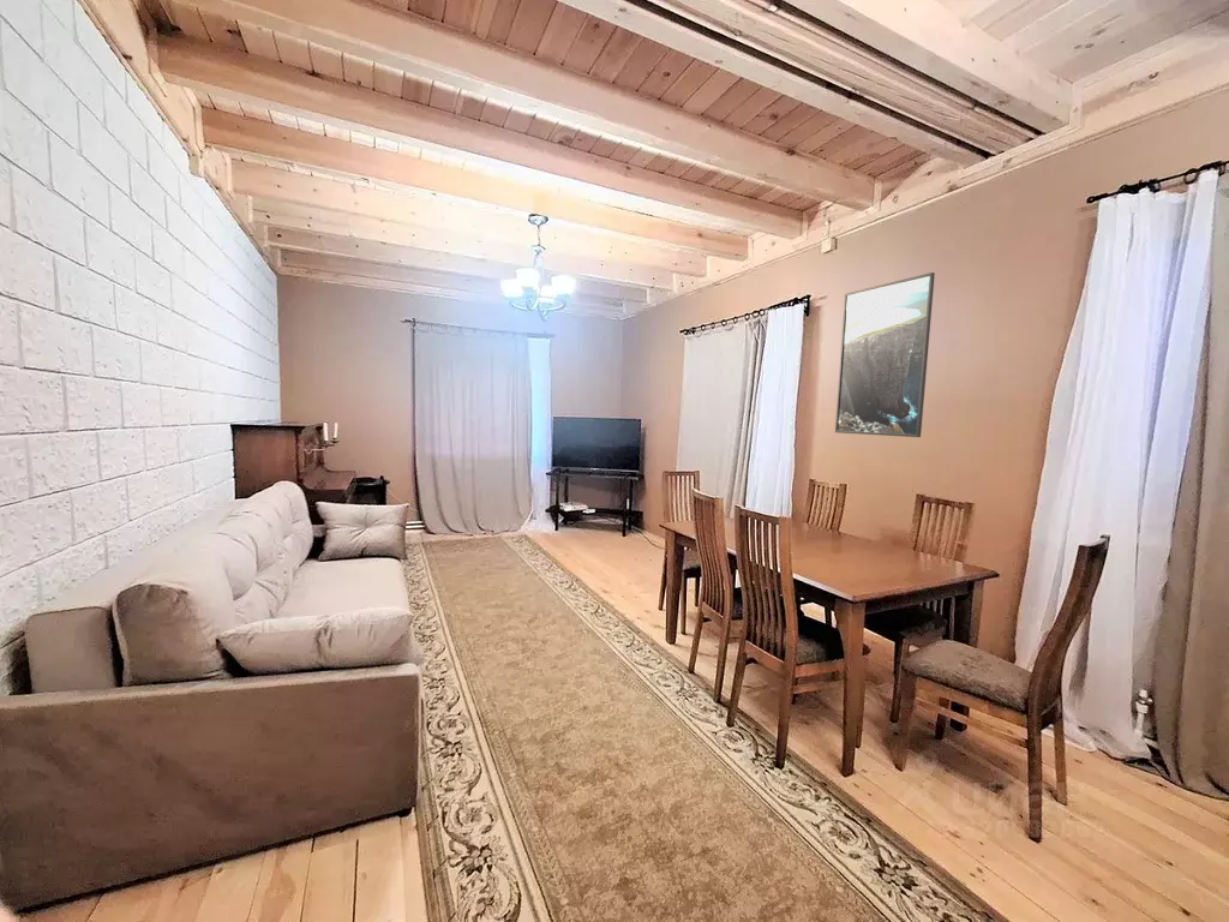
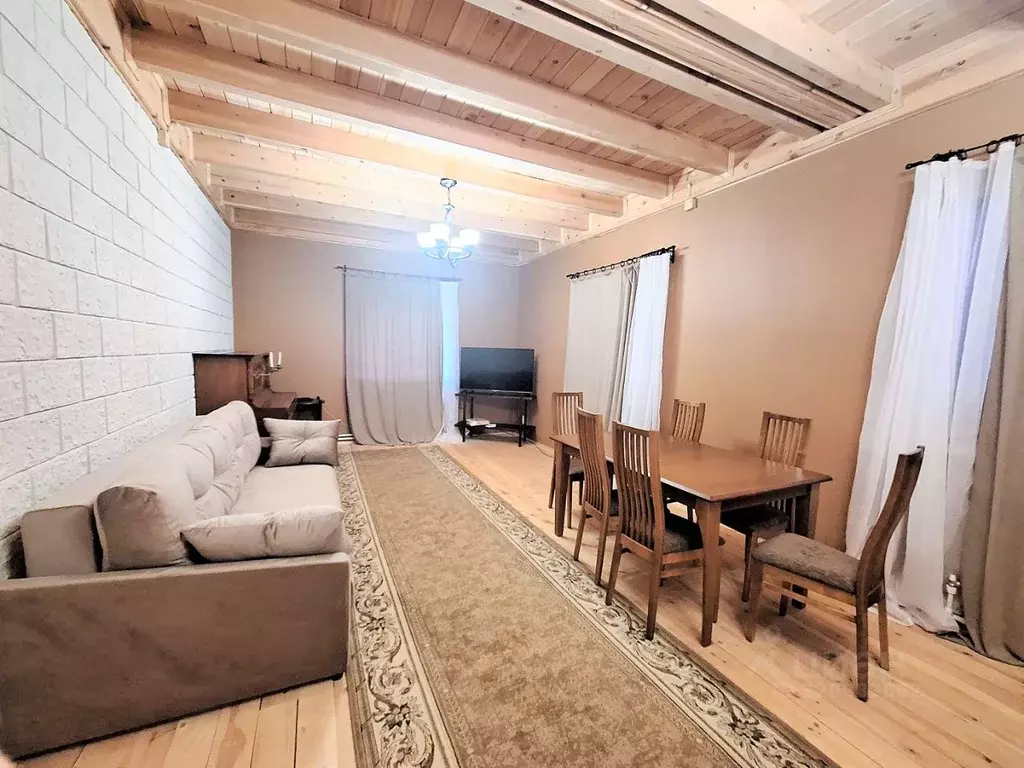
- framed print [834,271,936,438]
